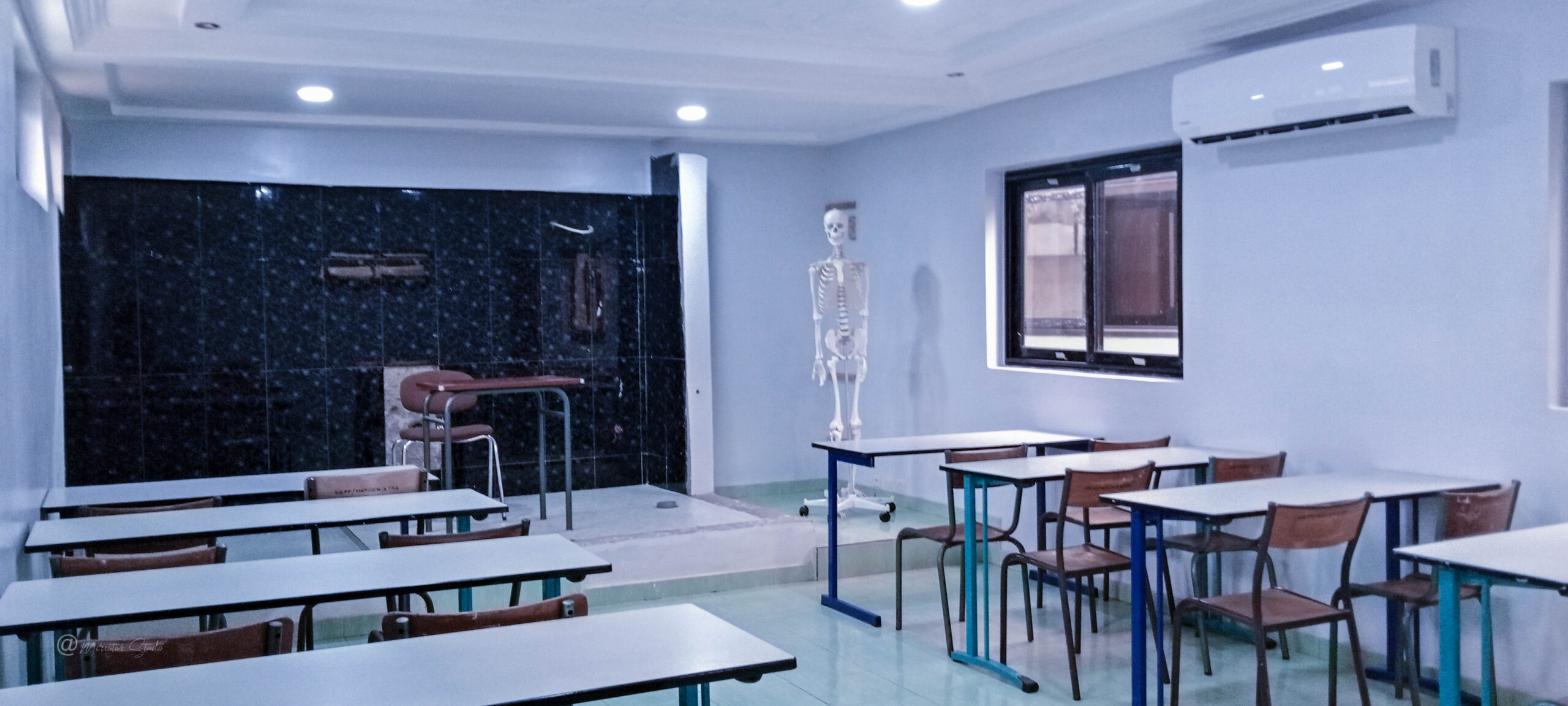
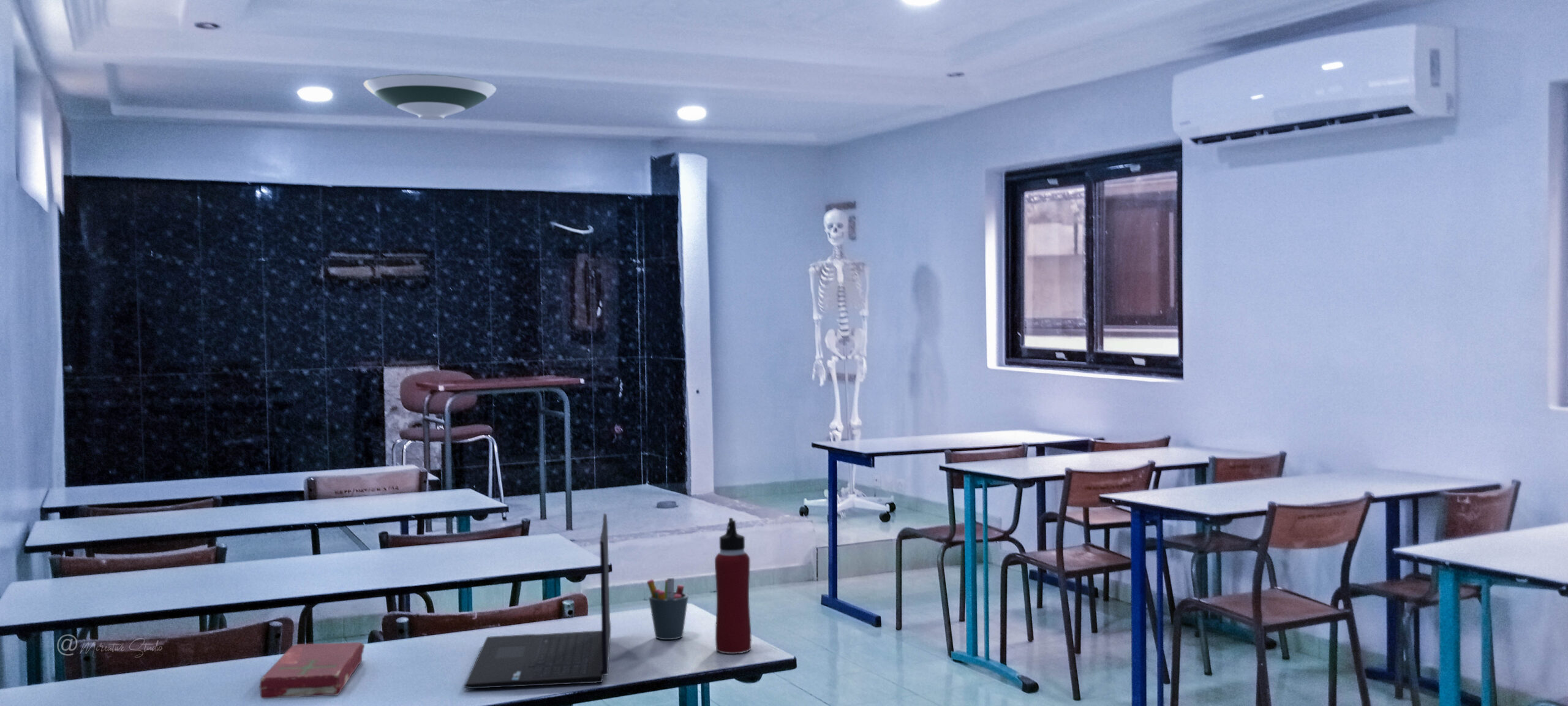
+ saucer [363,73,497,121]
+ laptop [463,513,611,689]
+ pen holder [646,577,689,640]
+ water bottle [714,517,752,655]
+ book [258,642,365,699]
